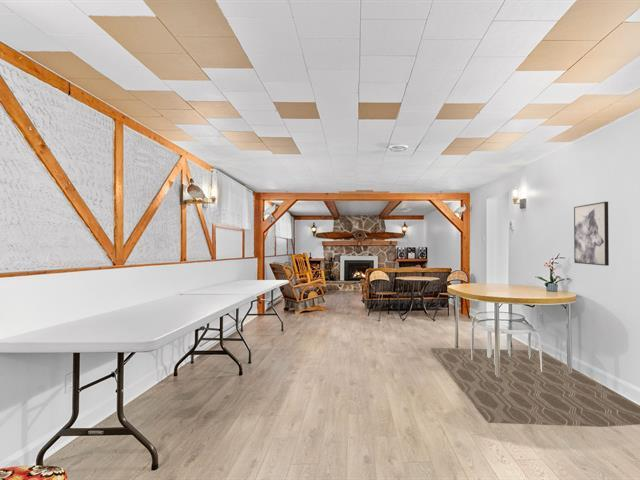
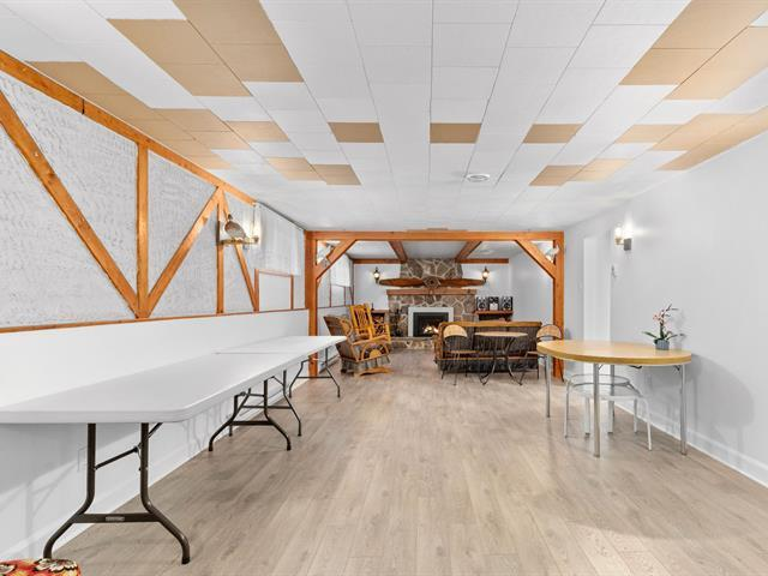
- wall art [573,201,610,267]
- rug [429,347,640,428]
